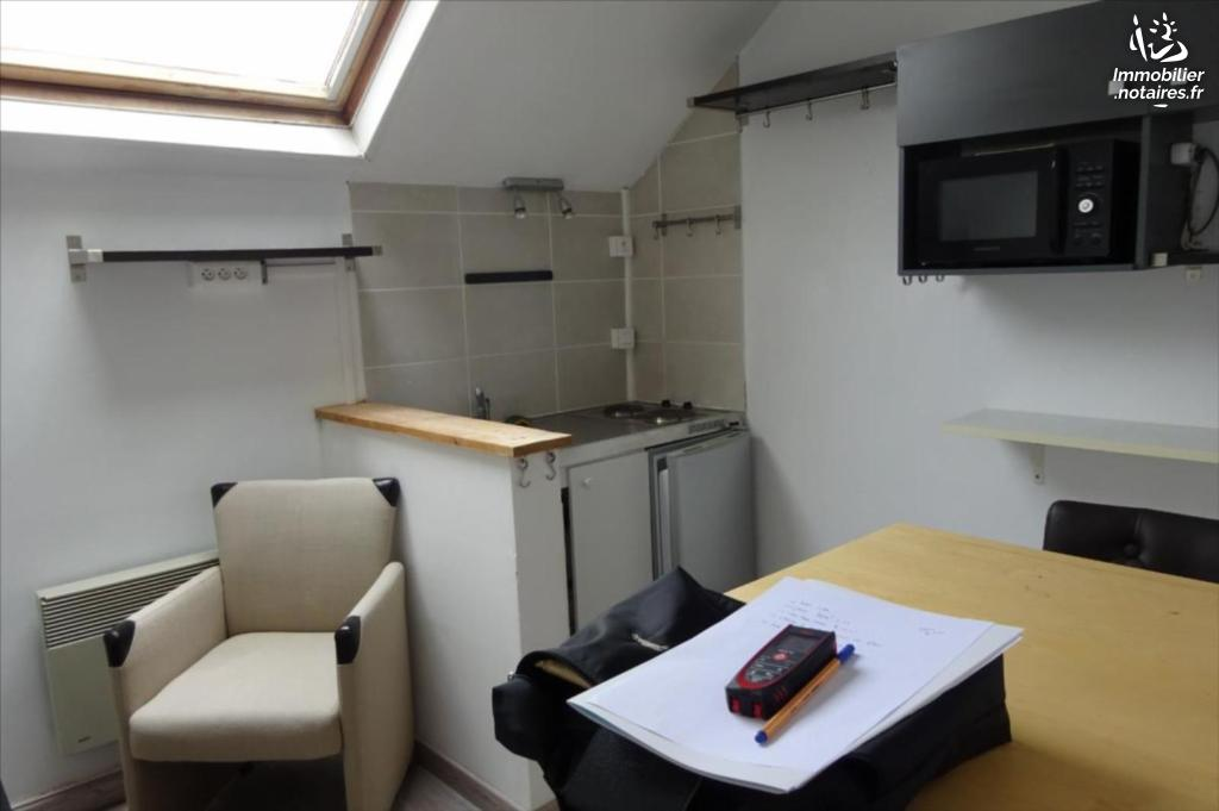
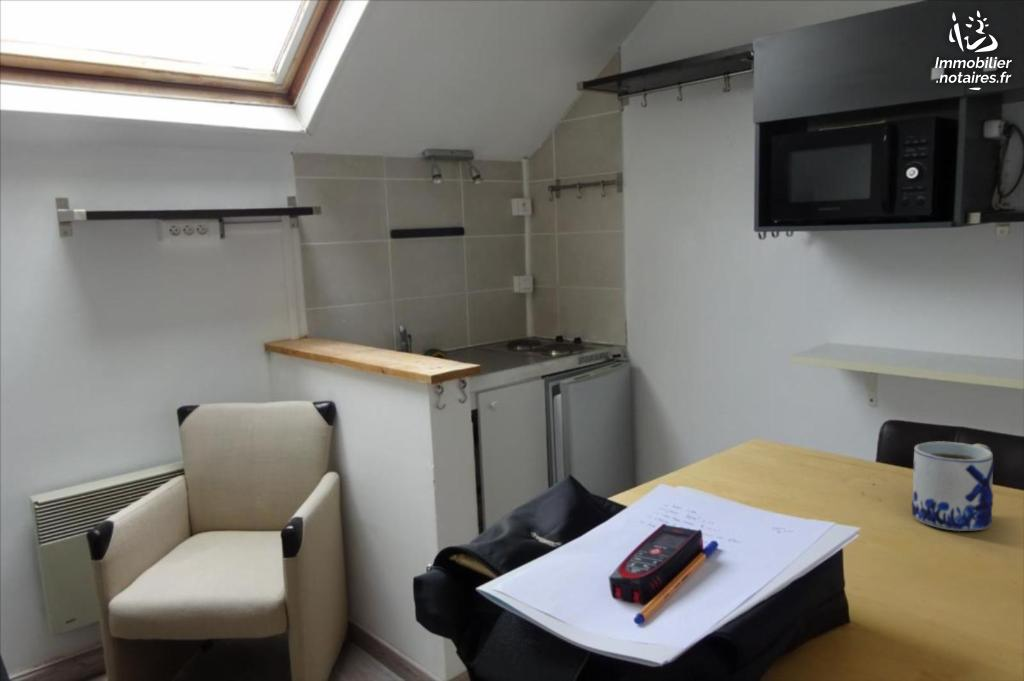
+ mug [911,440,995,532]
